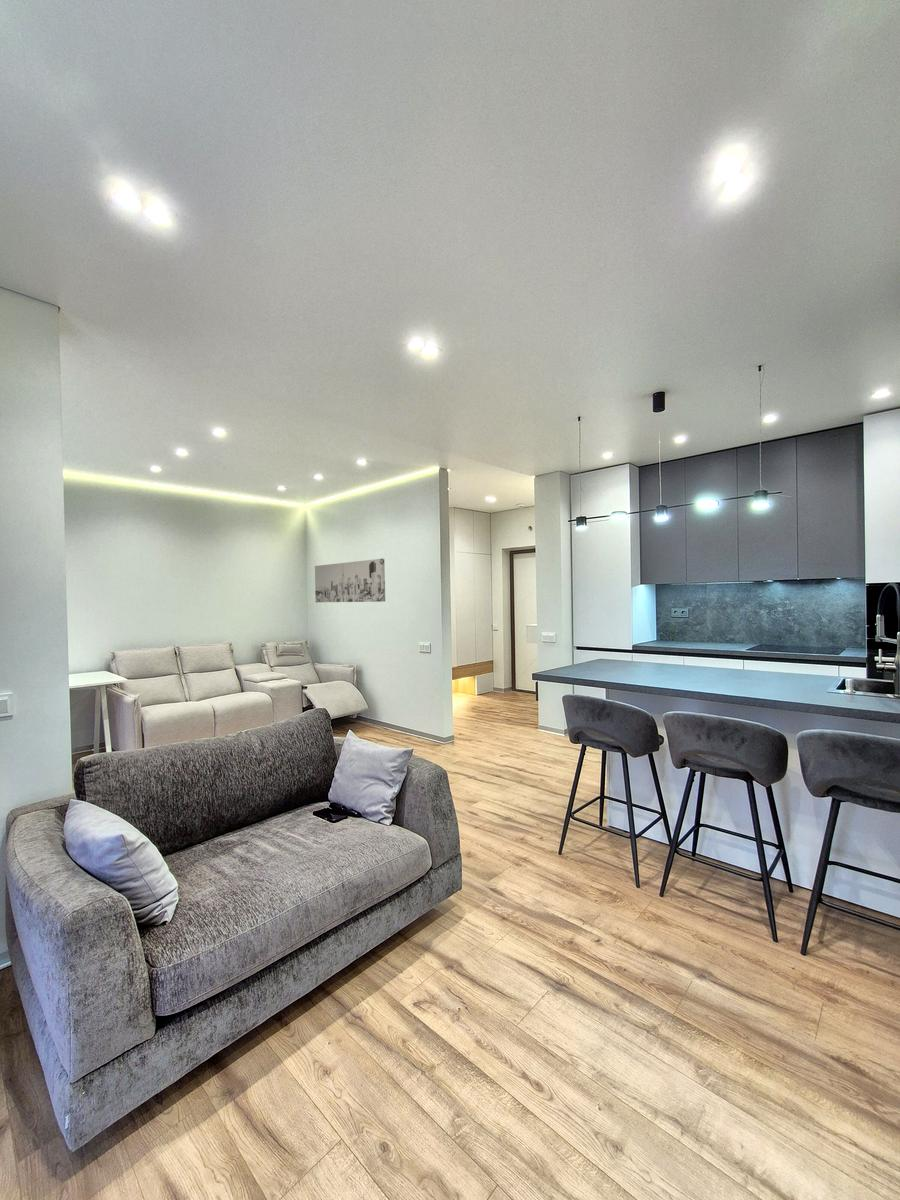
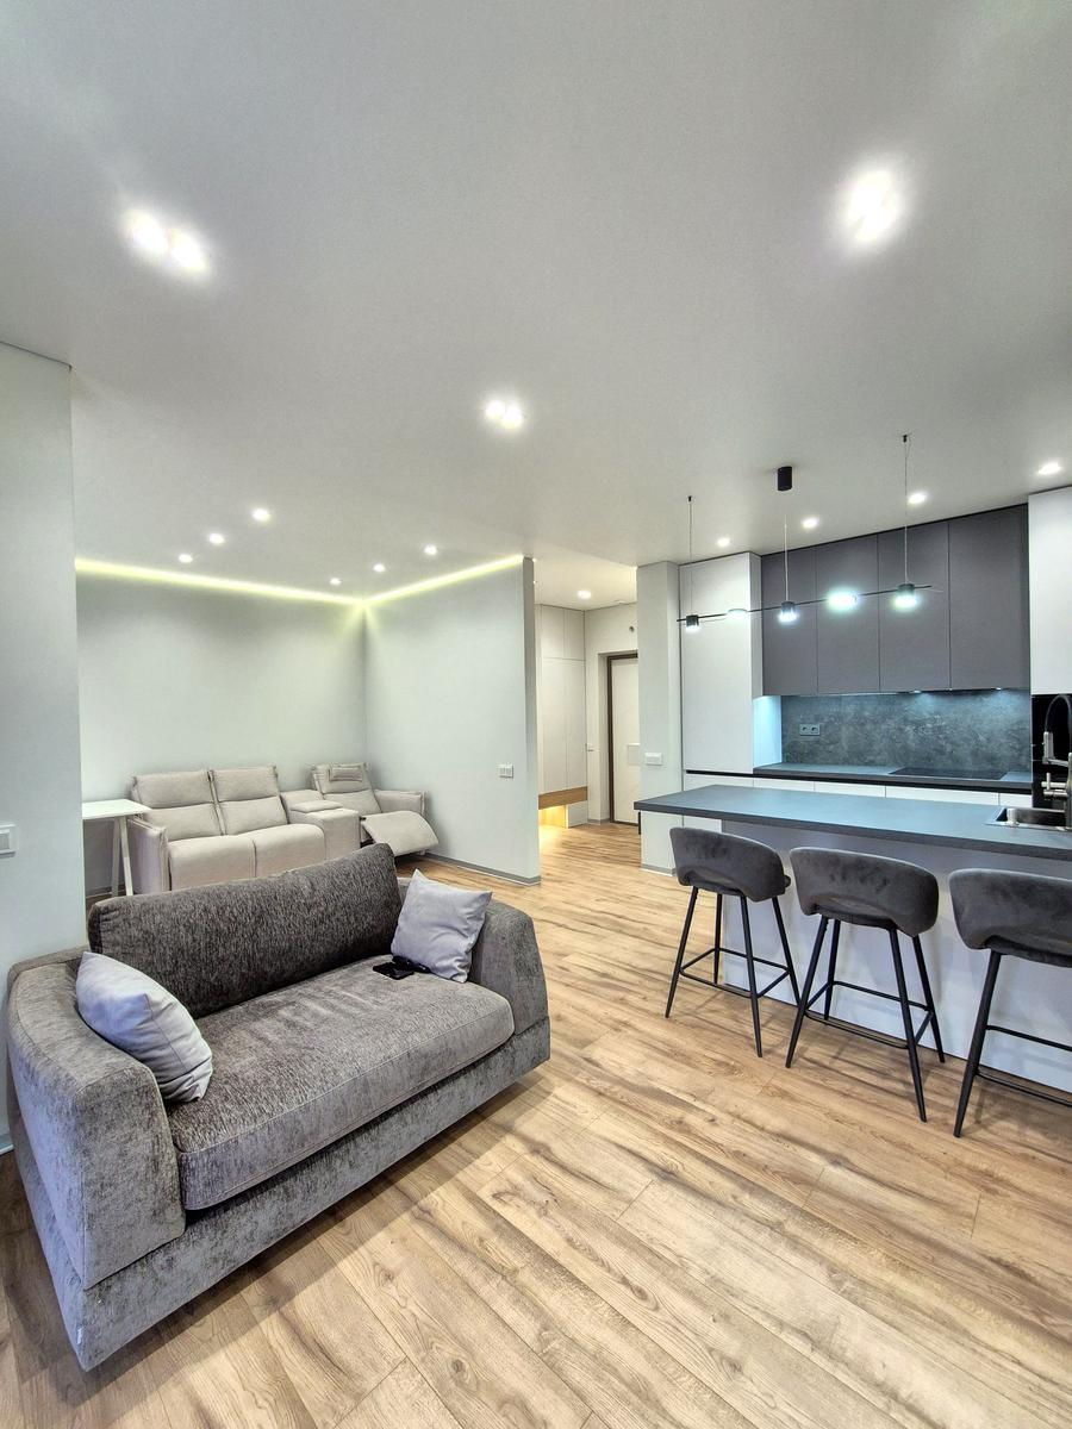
- wall art [314,558,386,603]
